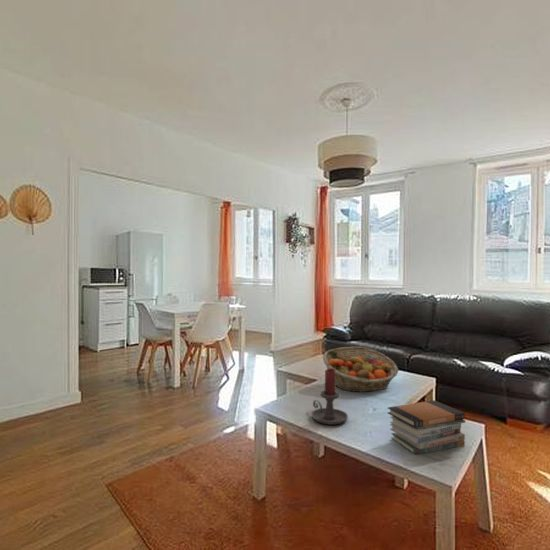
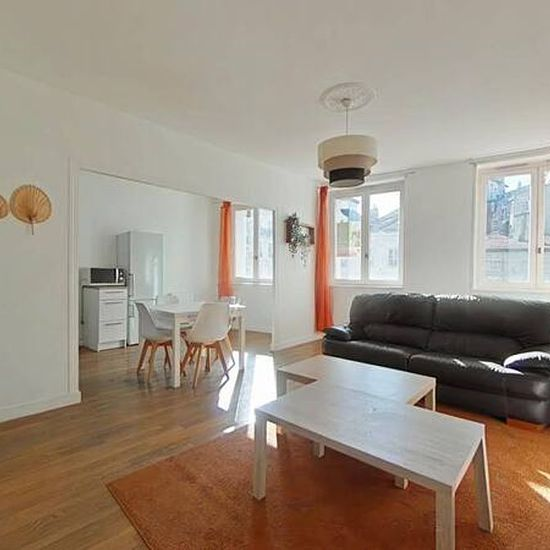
- book stack [387,399,466,456]
- fruit basket [322,346,400,393]
- candle holder [311,368,349,426]
